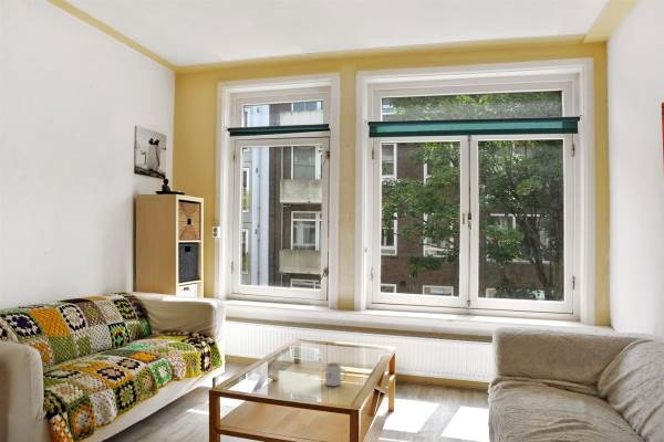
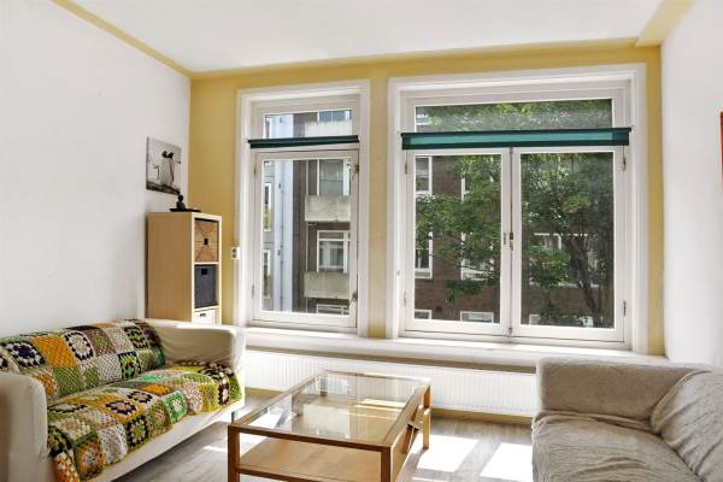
- mug [324,361,347,387]
